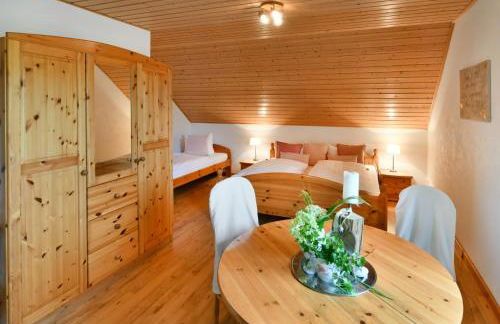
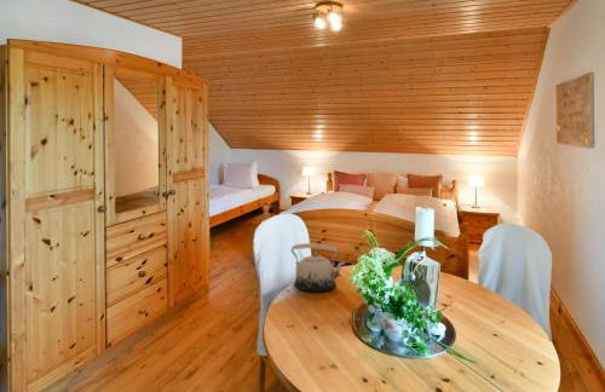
+ teapot [290,242,347,293]
